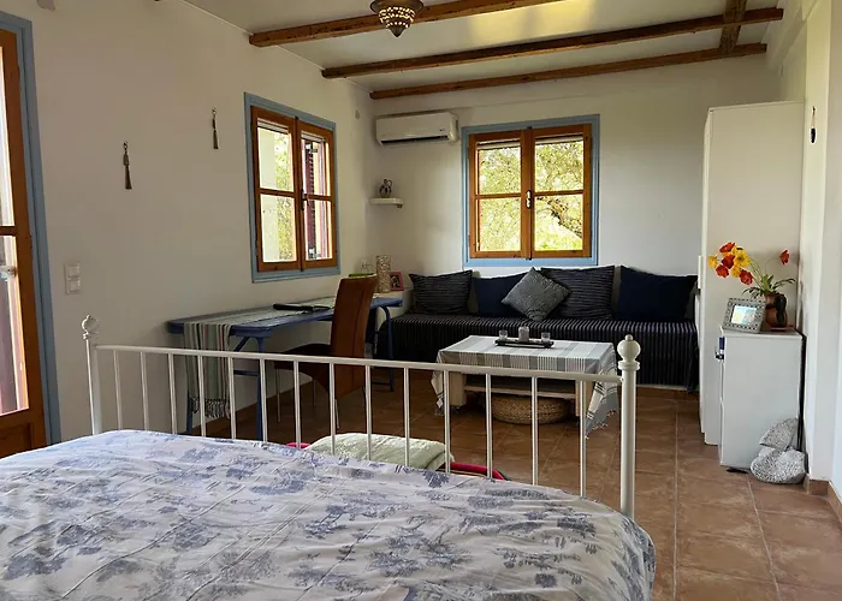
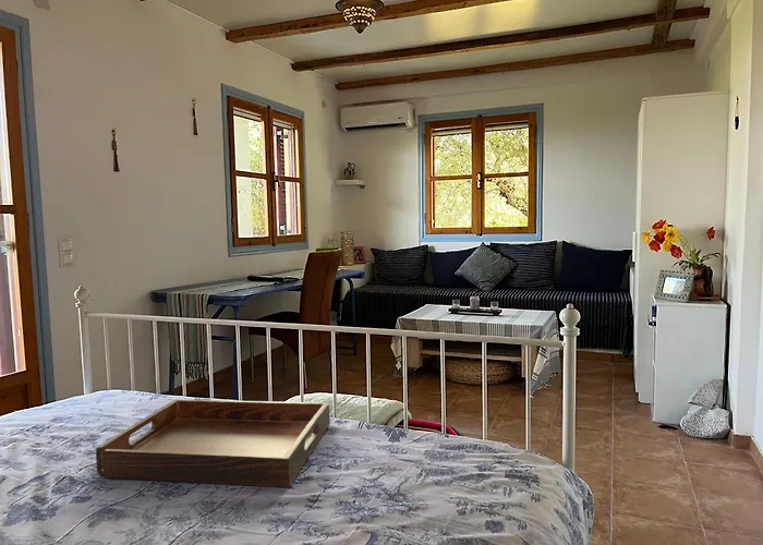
+ serving tray [95,399,331,488]
